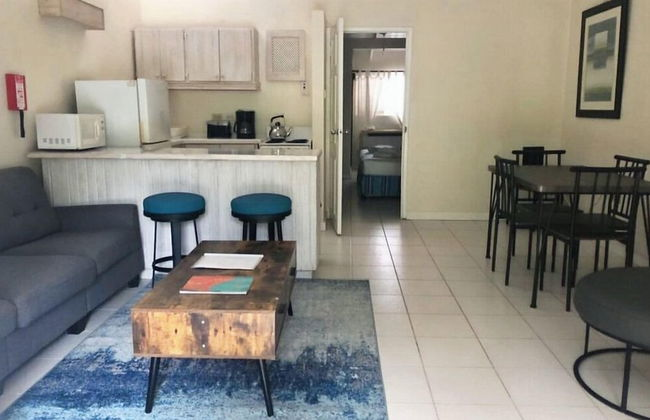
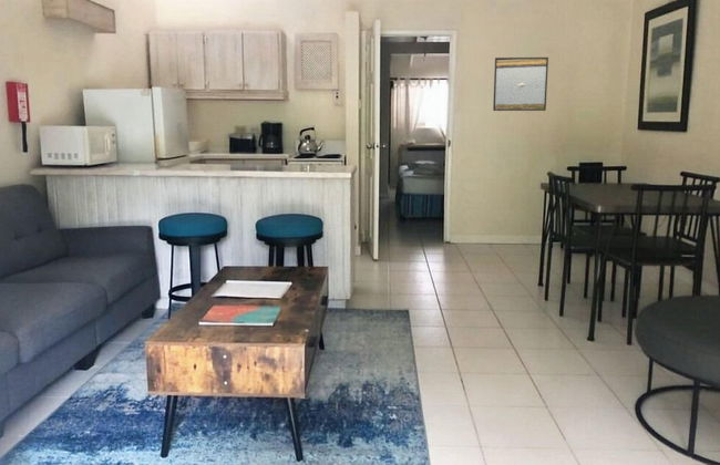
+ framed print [492,56,549,112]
